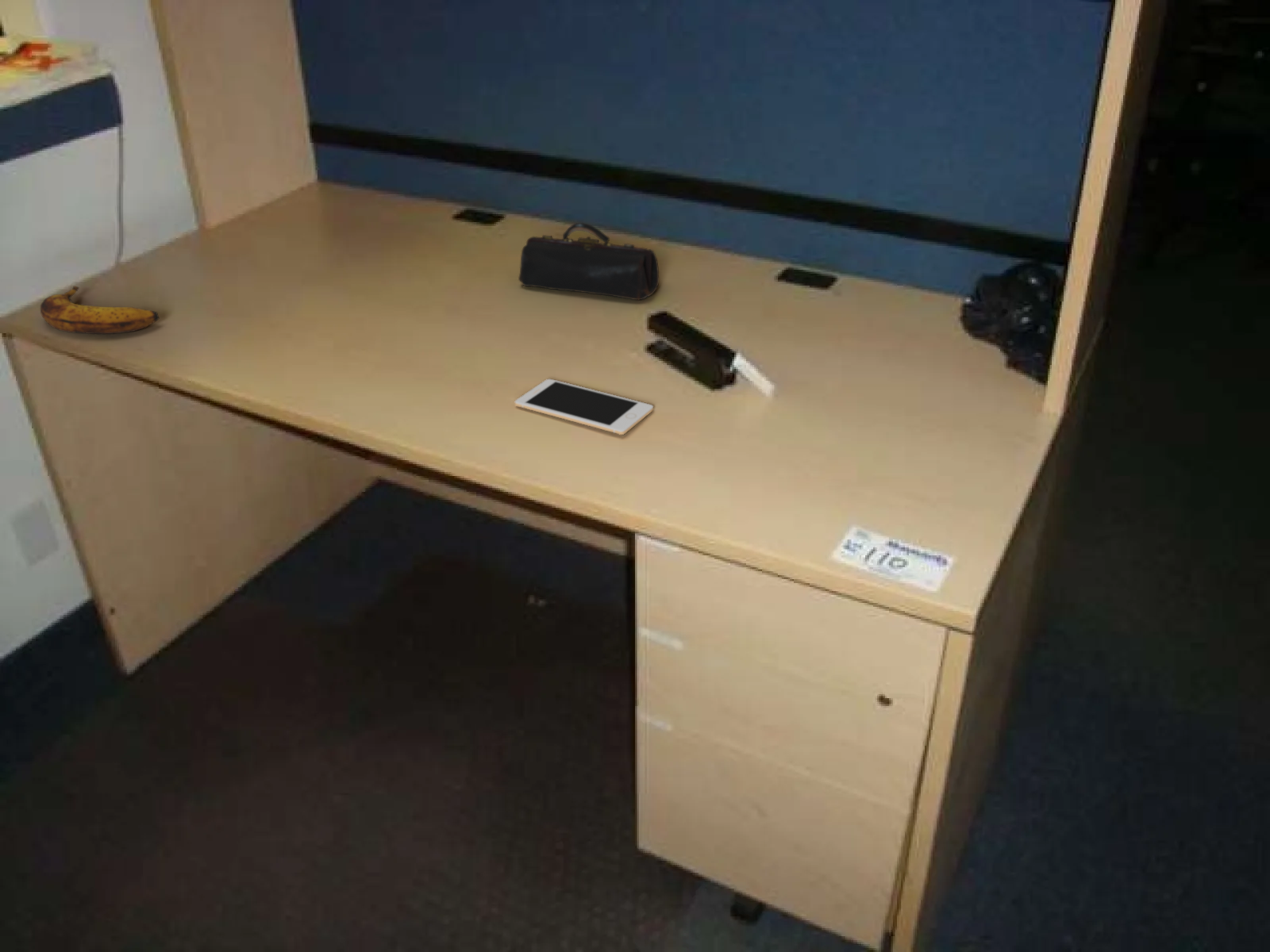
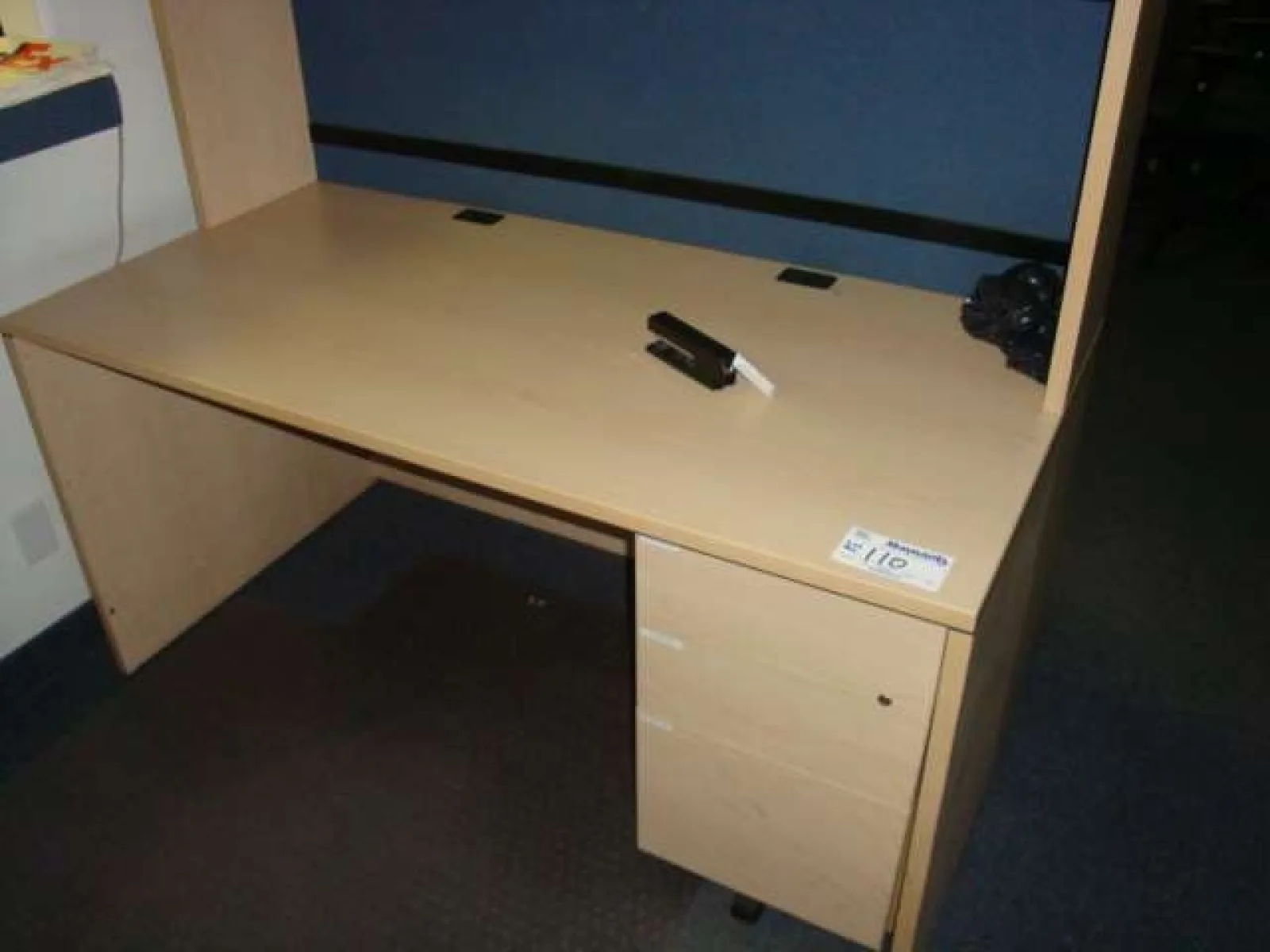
- banana [40,286,160,335]
- pencil case [518,222,660,301]
- cell phone [514,378,654,436]
